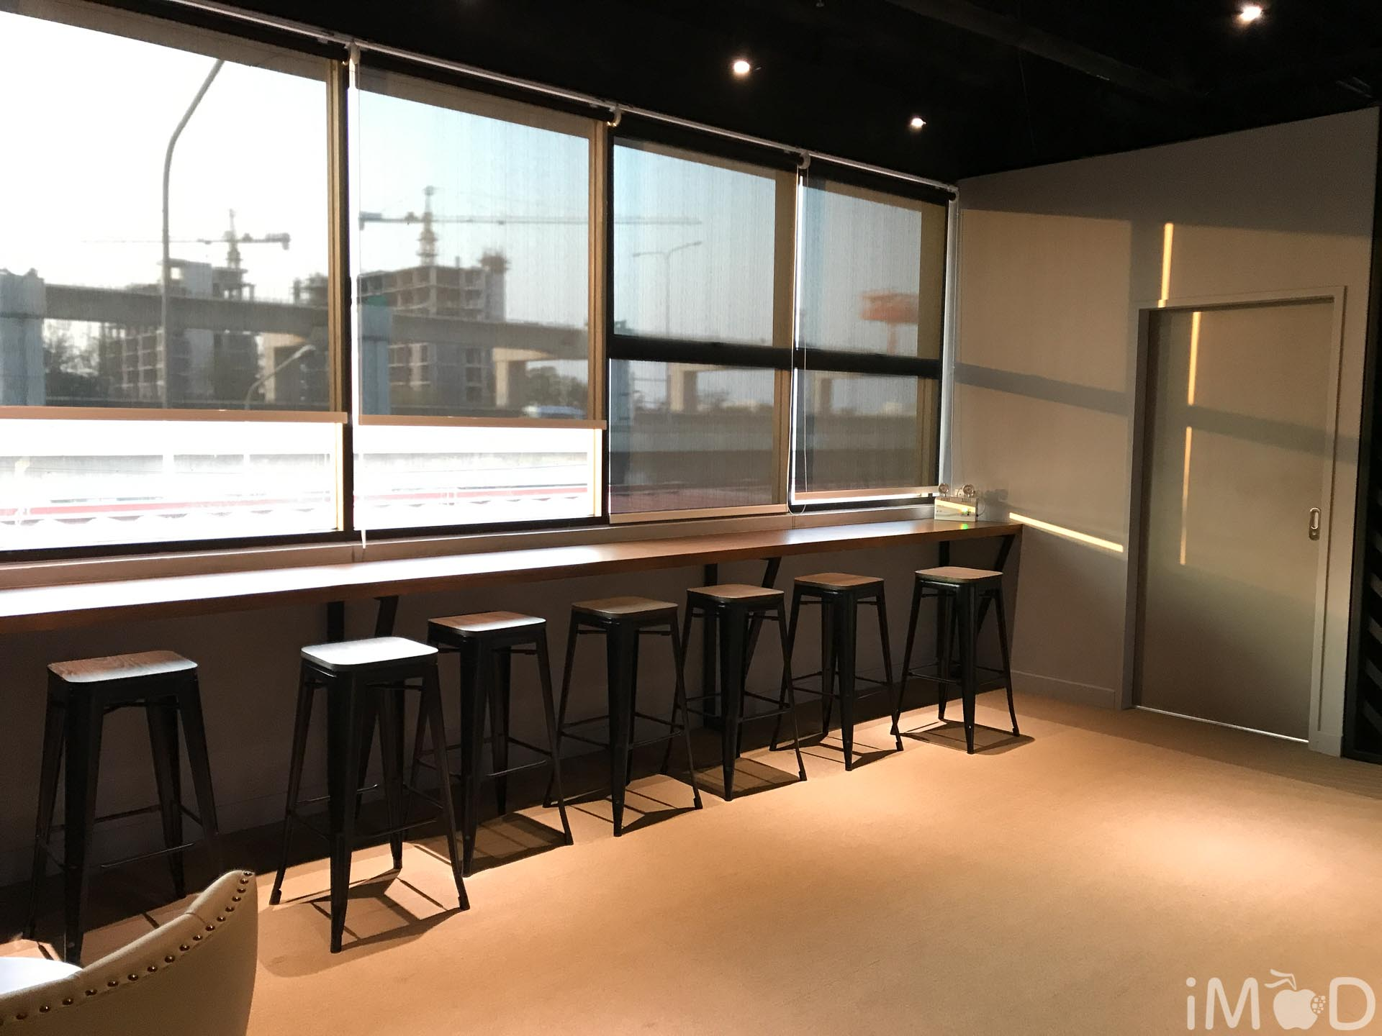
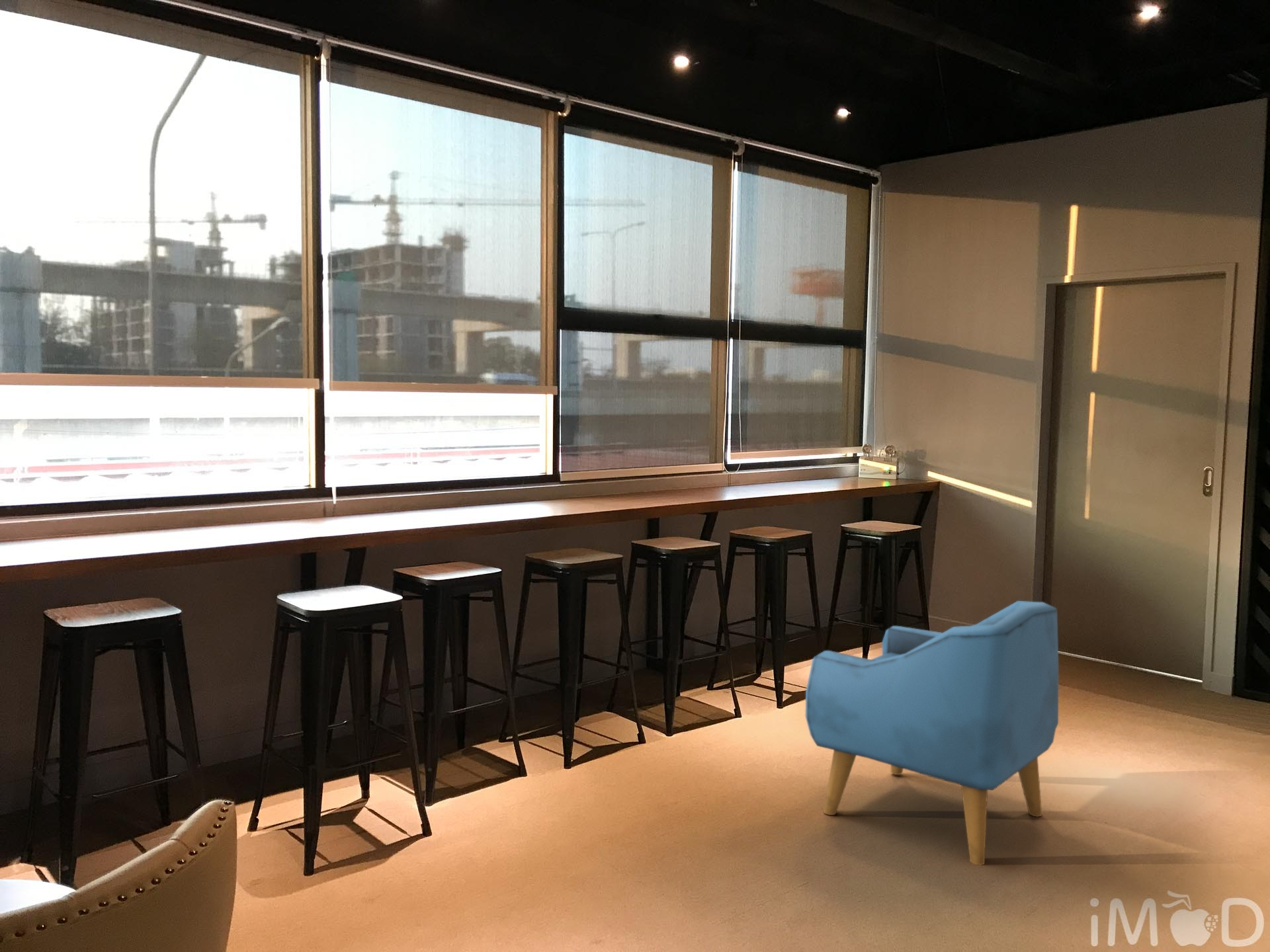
+ armchair [805,600,1059,865]
